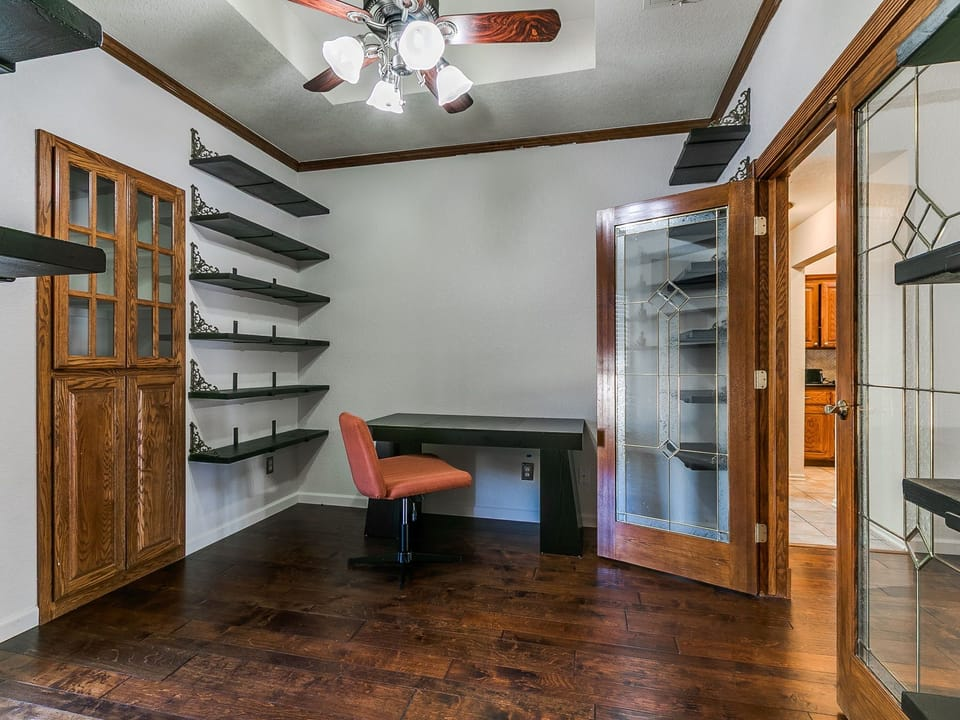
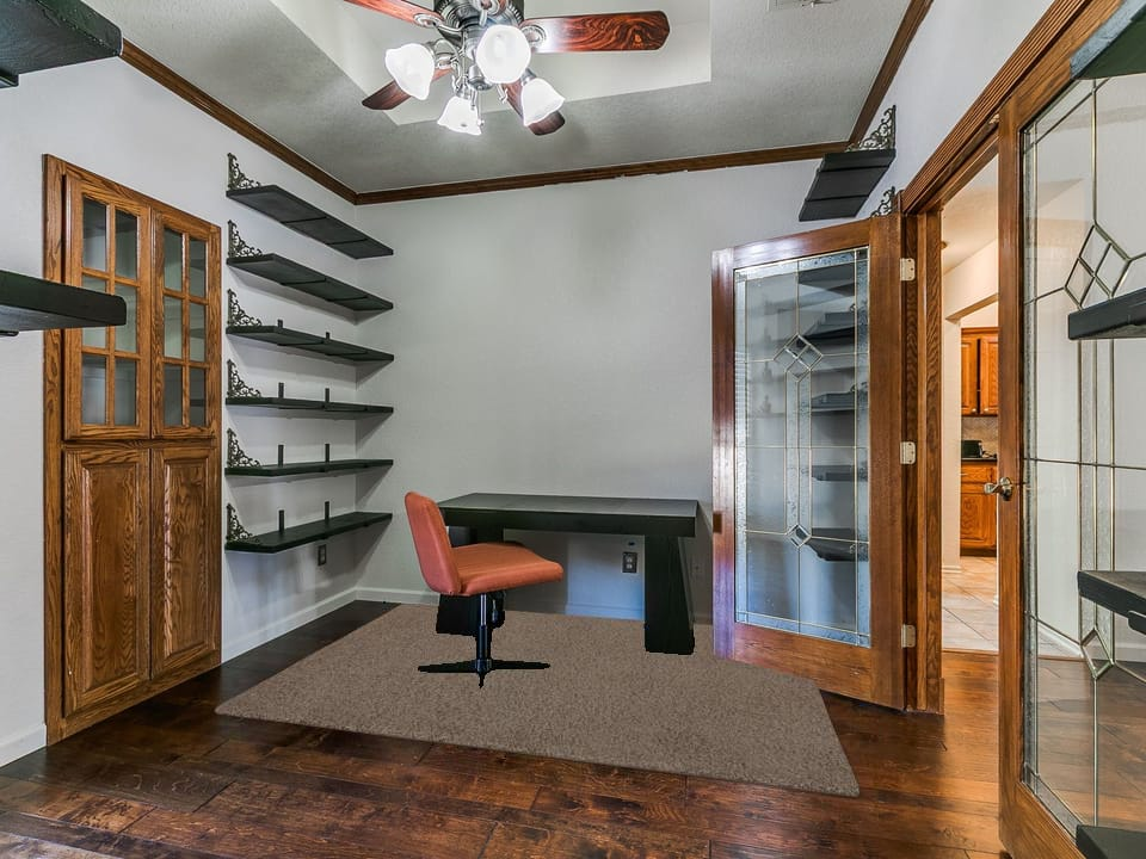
+ rug [214,602,861,798]
